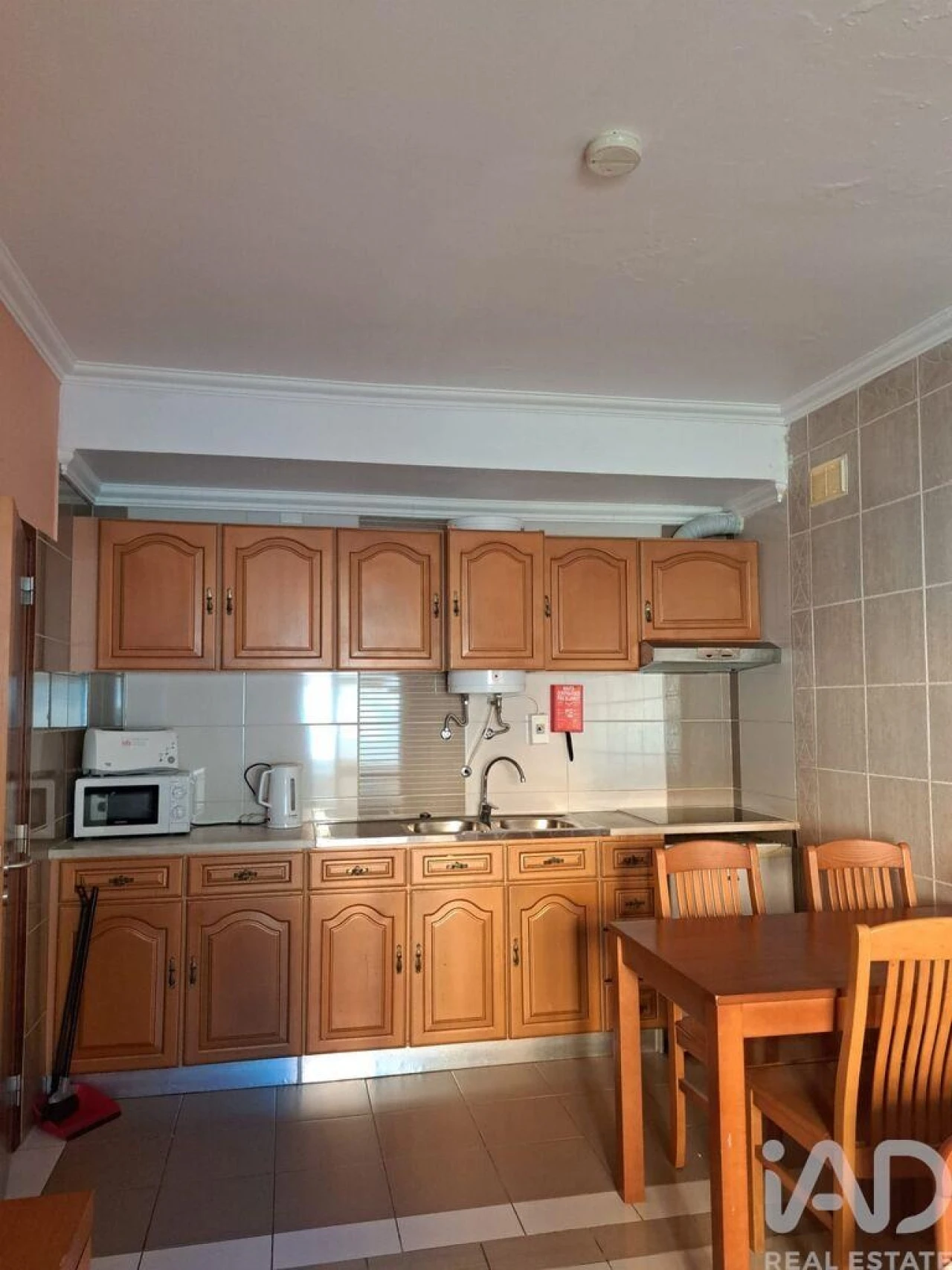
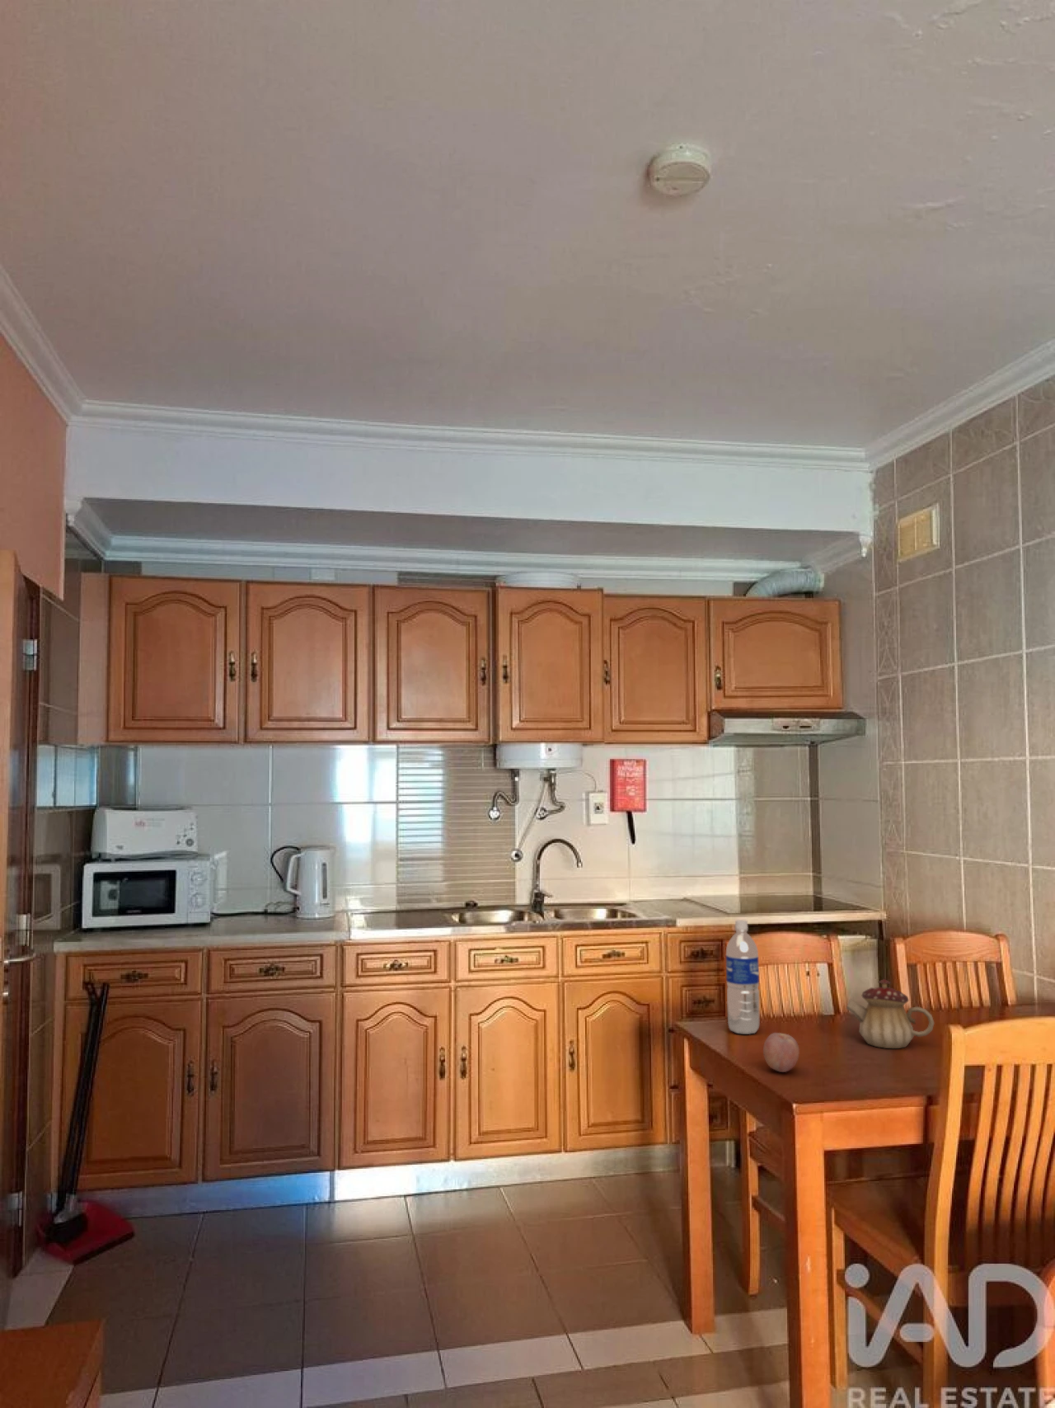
+ water bottle [726,919,760,1035]
+ fruit [762,1032,800,1073]
+ teapot [846,978,934,1049]
